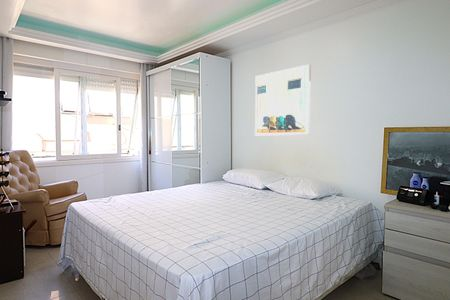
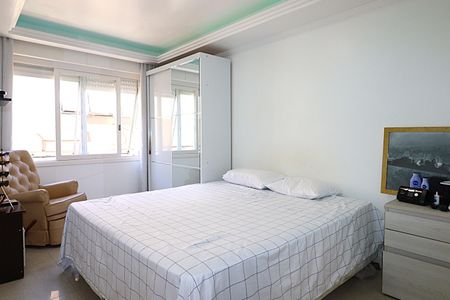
- wall art [254,63,312,136]
